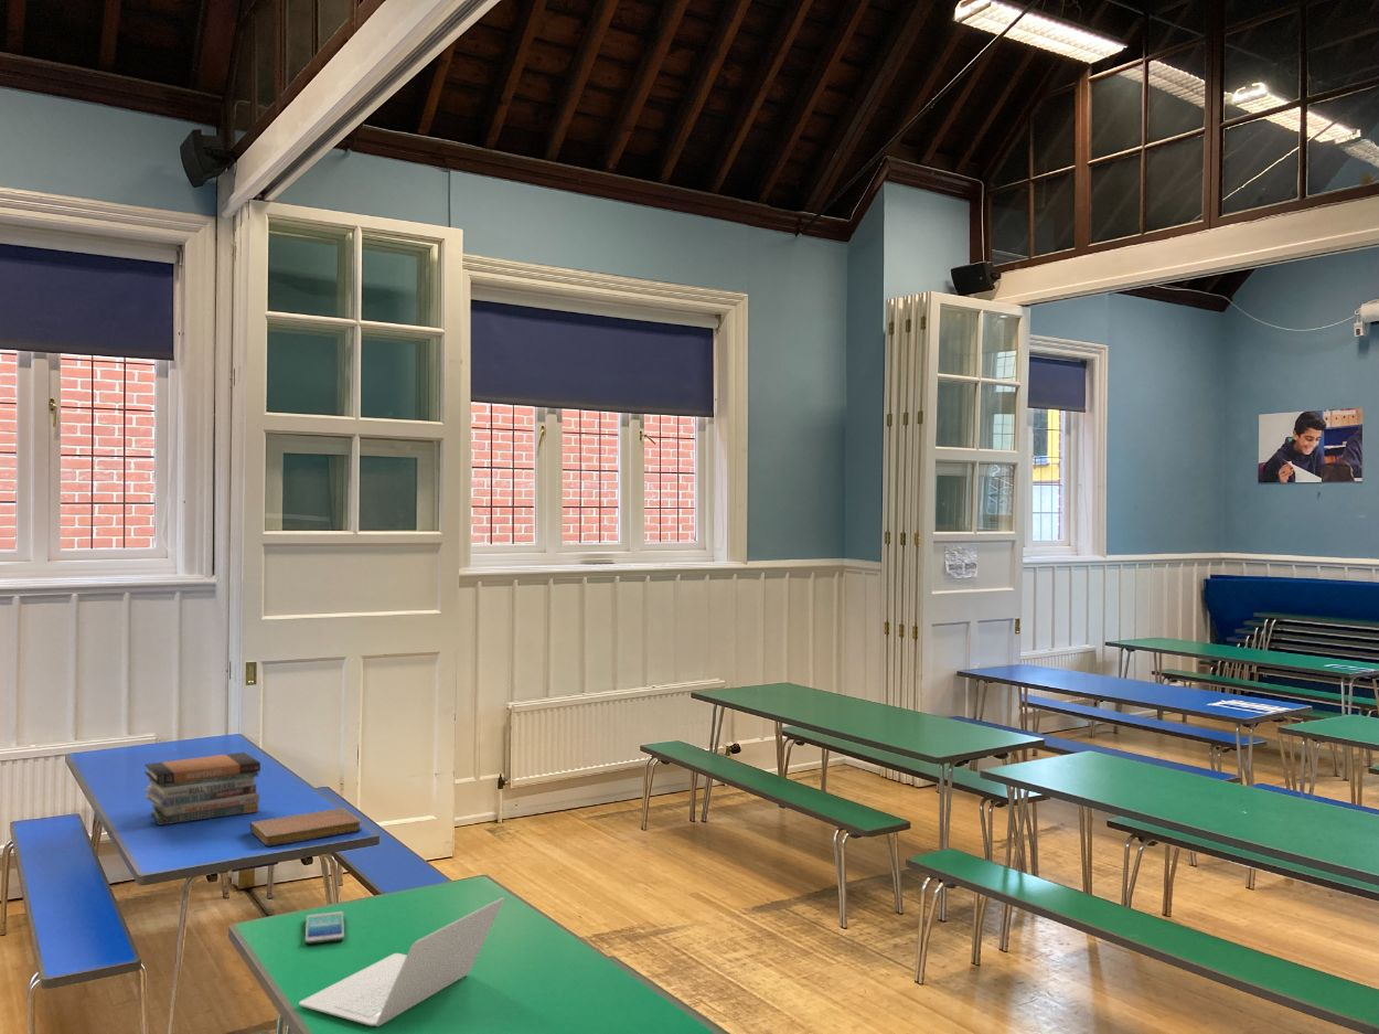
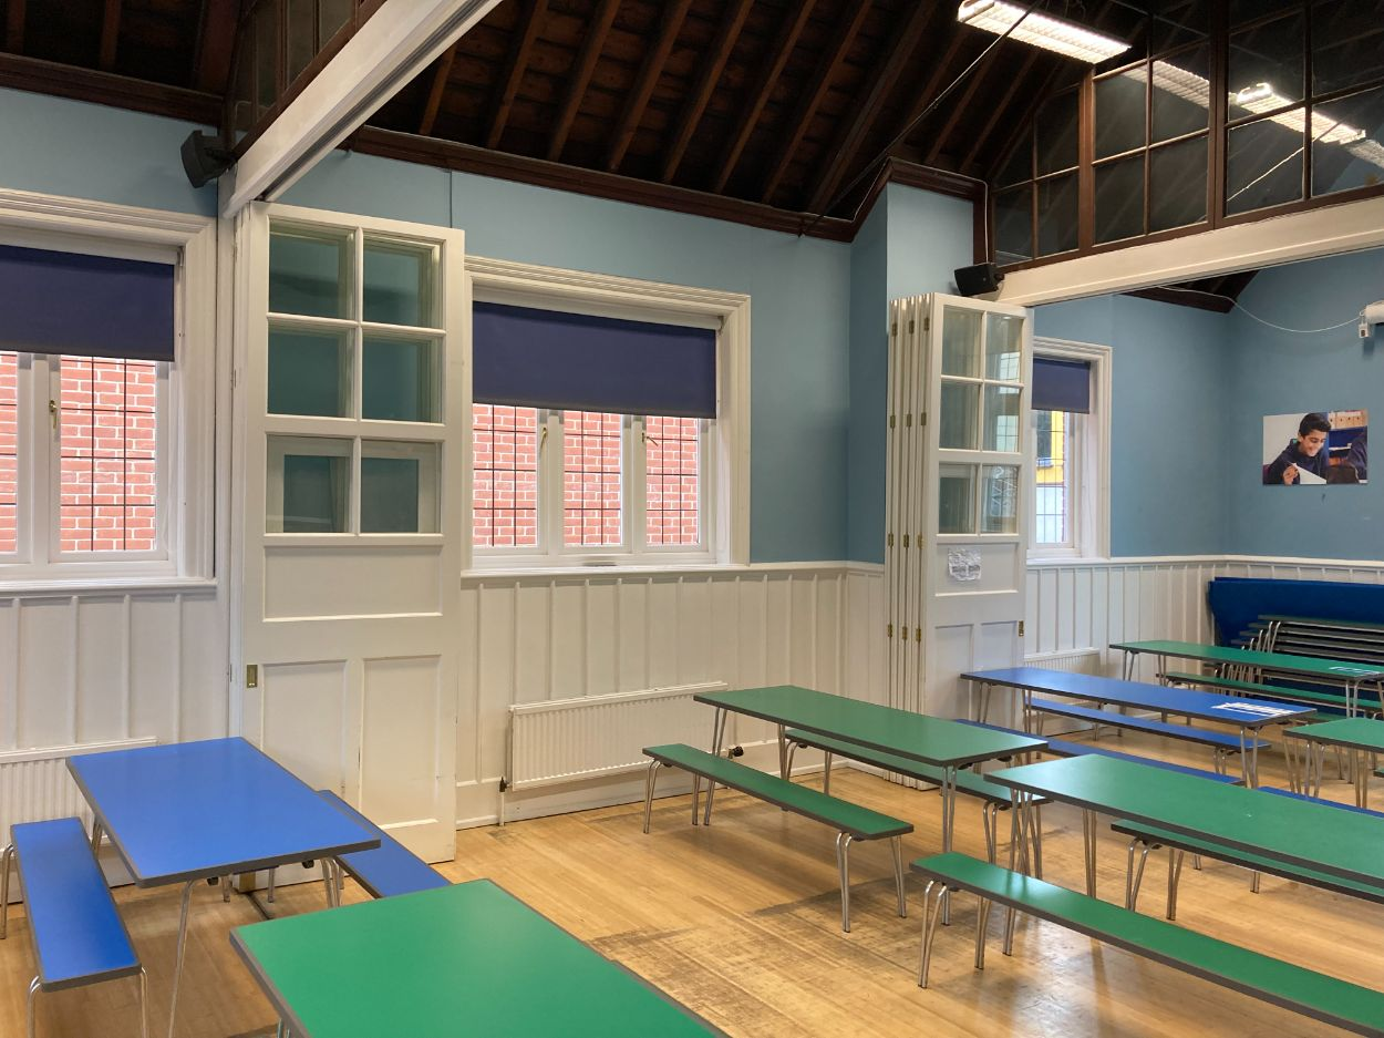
- notebook [249,807,363,848]
- laptop [298,896,505,1027]
- book stack [143,751,261,827]
- smartphone [304,910,345,946]
